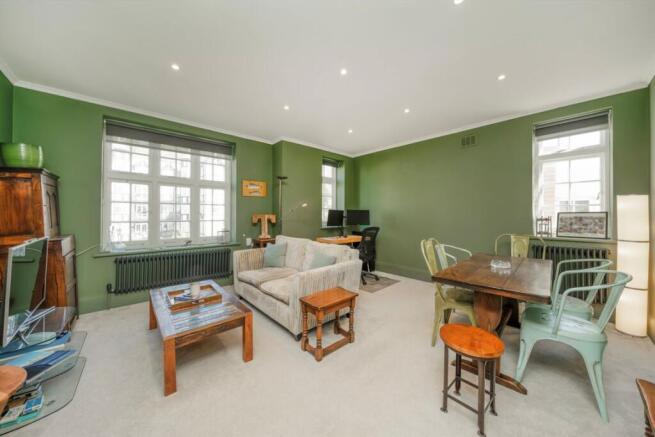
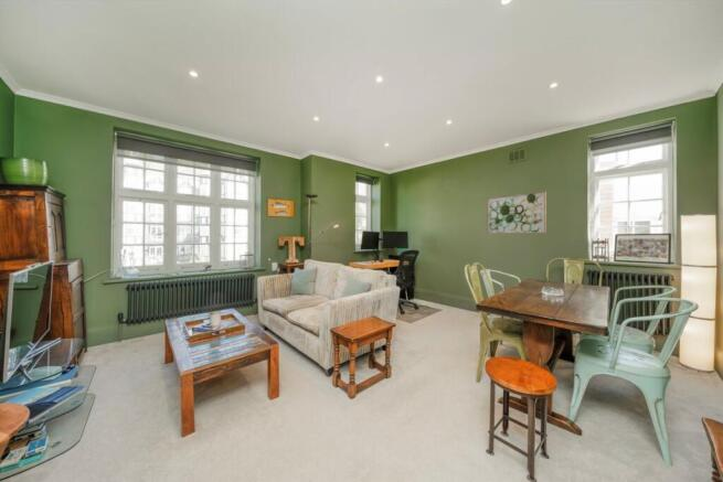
+ wall art [486,191,547,235]
